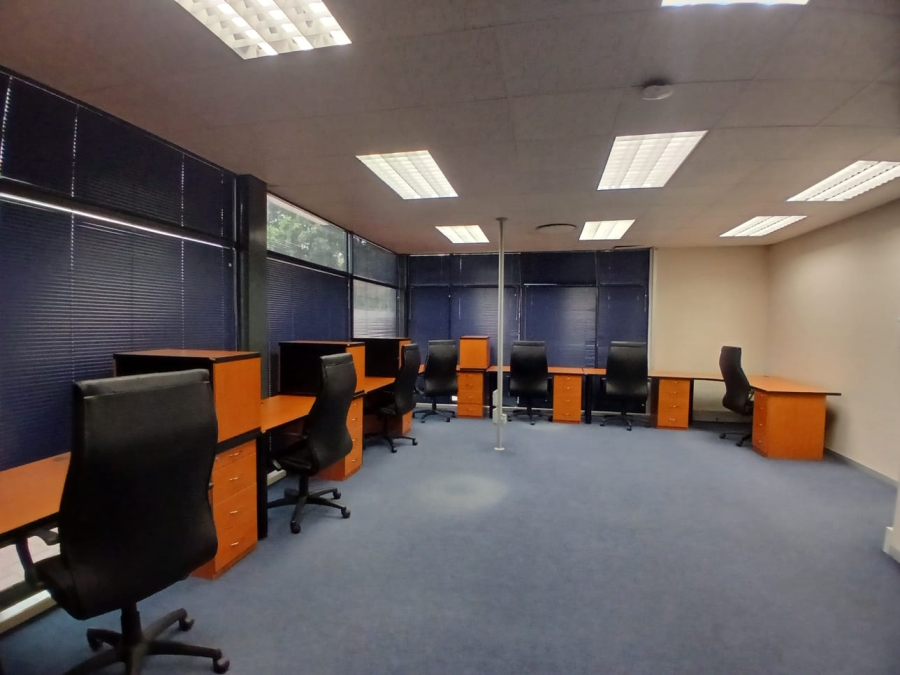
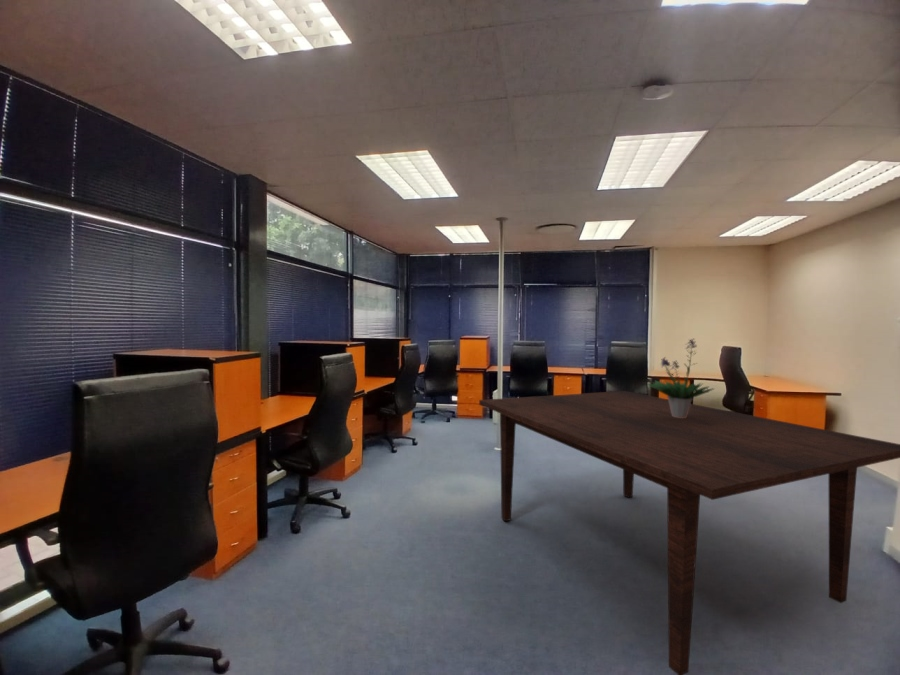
+ potted plant [646,338,716,418]
+ table [478,390,900,675]
